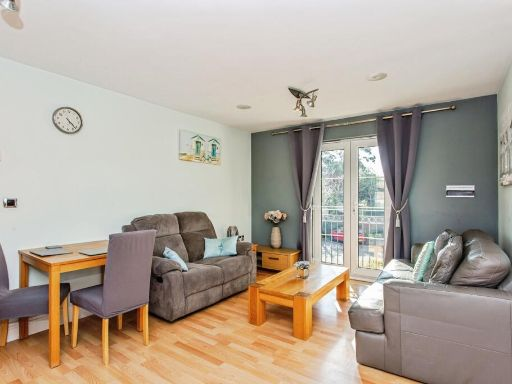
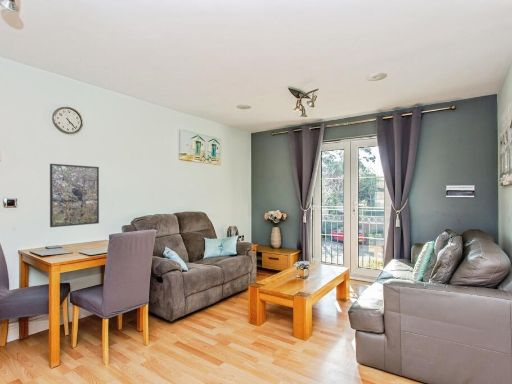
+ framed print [49,163,100,228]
